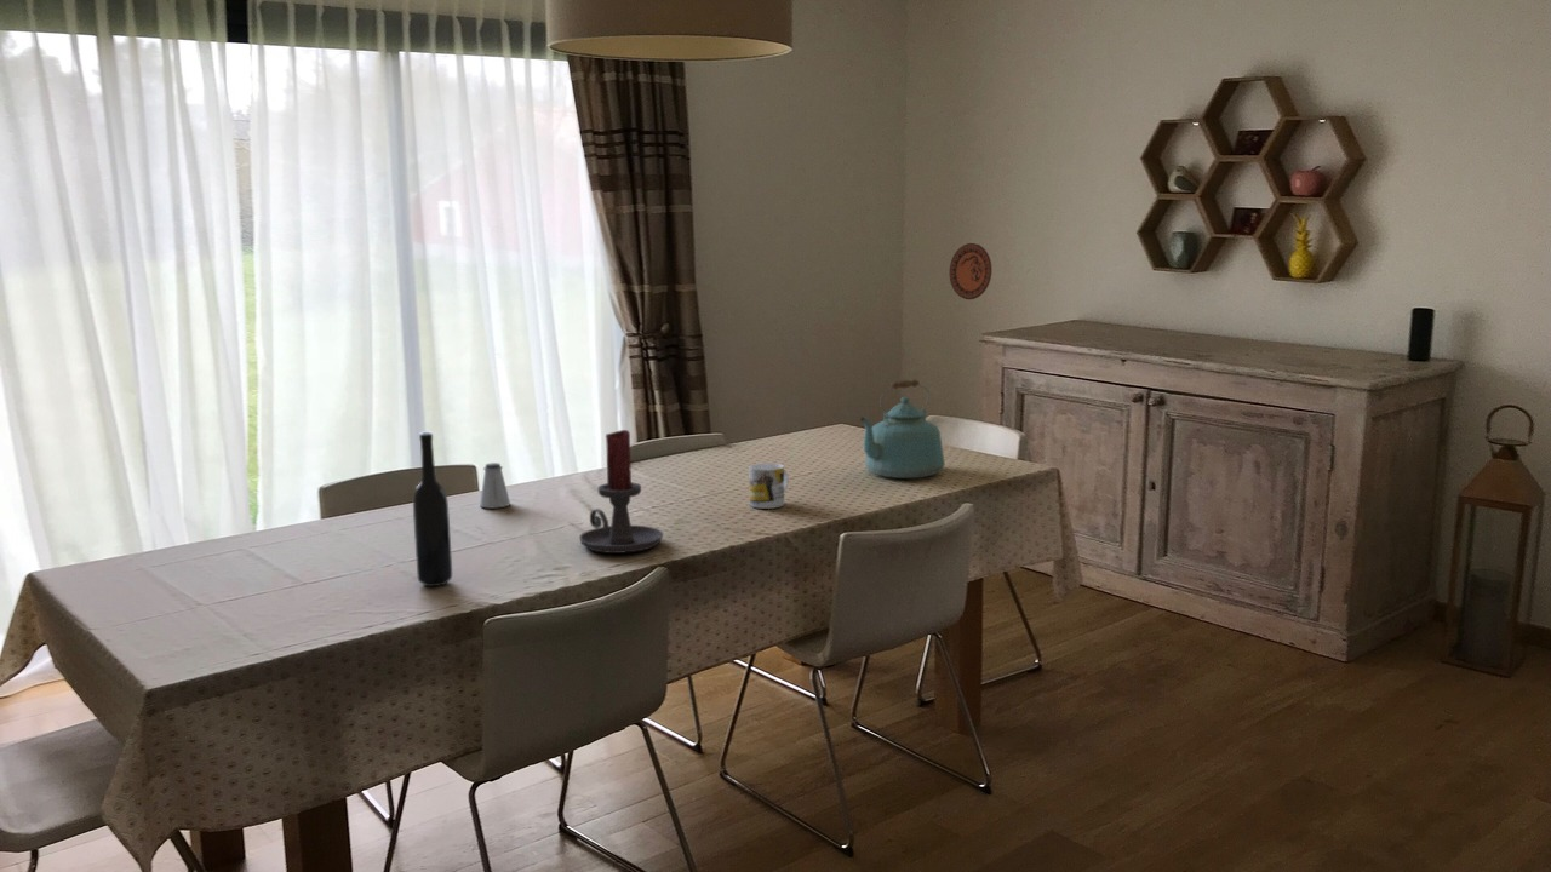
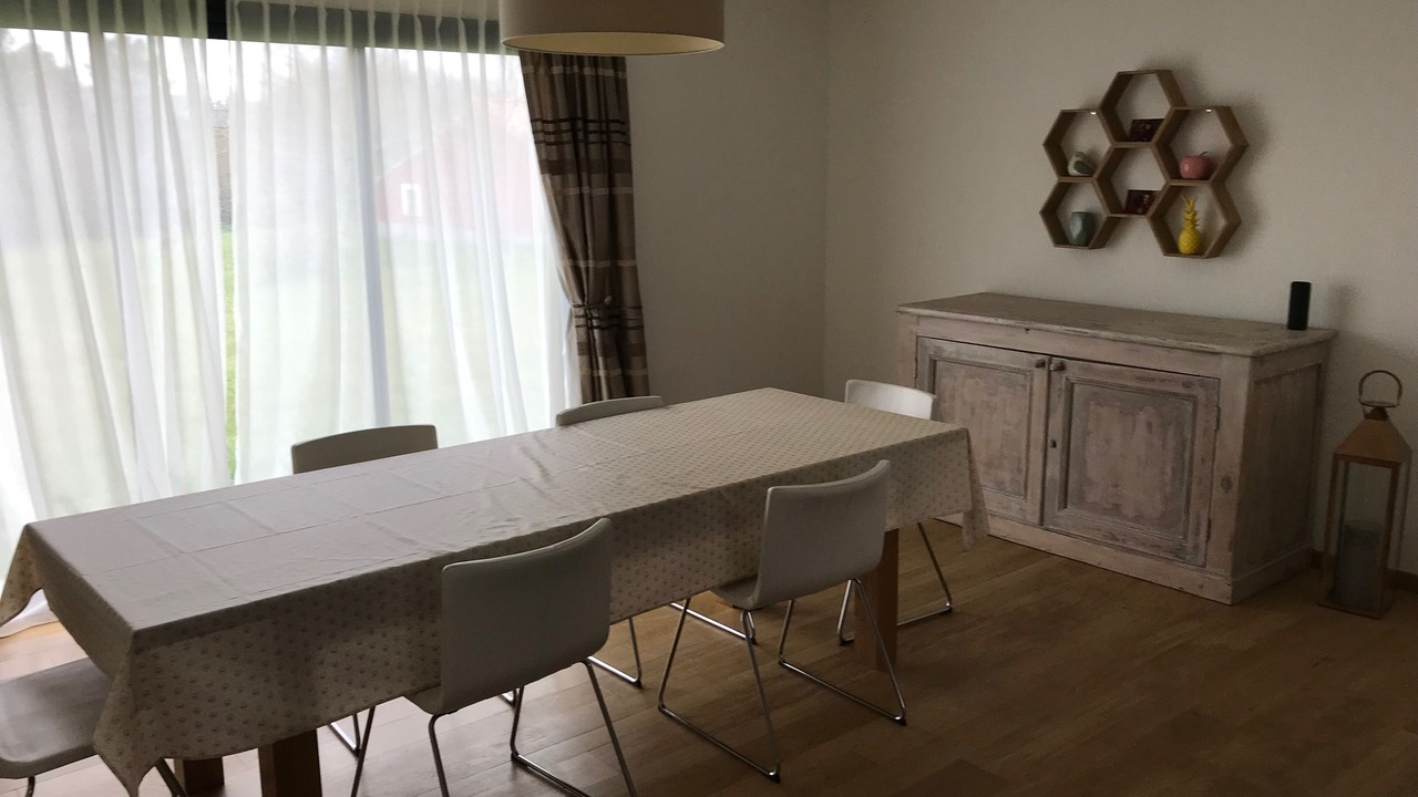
- candle holder [578,429,664,555]
- kettle [859,378,946,480]
- decorative plate [949,242,994,300]
- saltshaker [479,461,511,509]
- bottle [412,431,453,587]
- mug [748,461,790,510]
